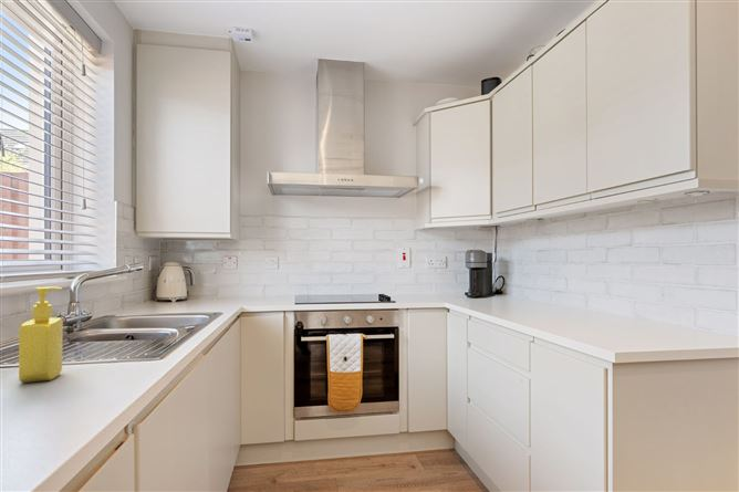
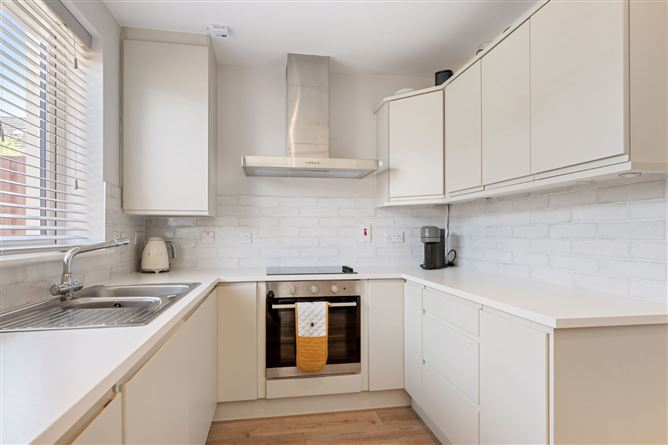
- soap dispenser [18,285,64,384]
